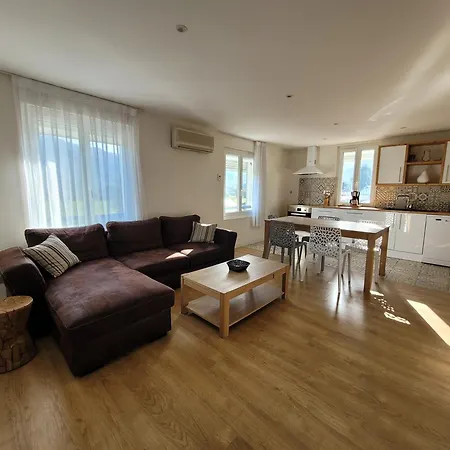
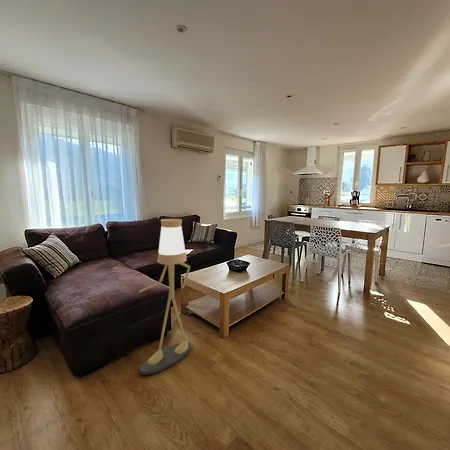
+ floor lamp [138,218,192,376]
